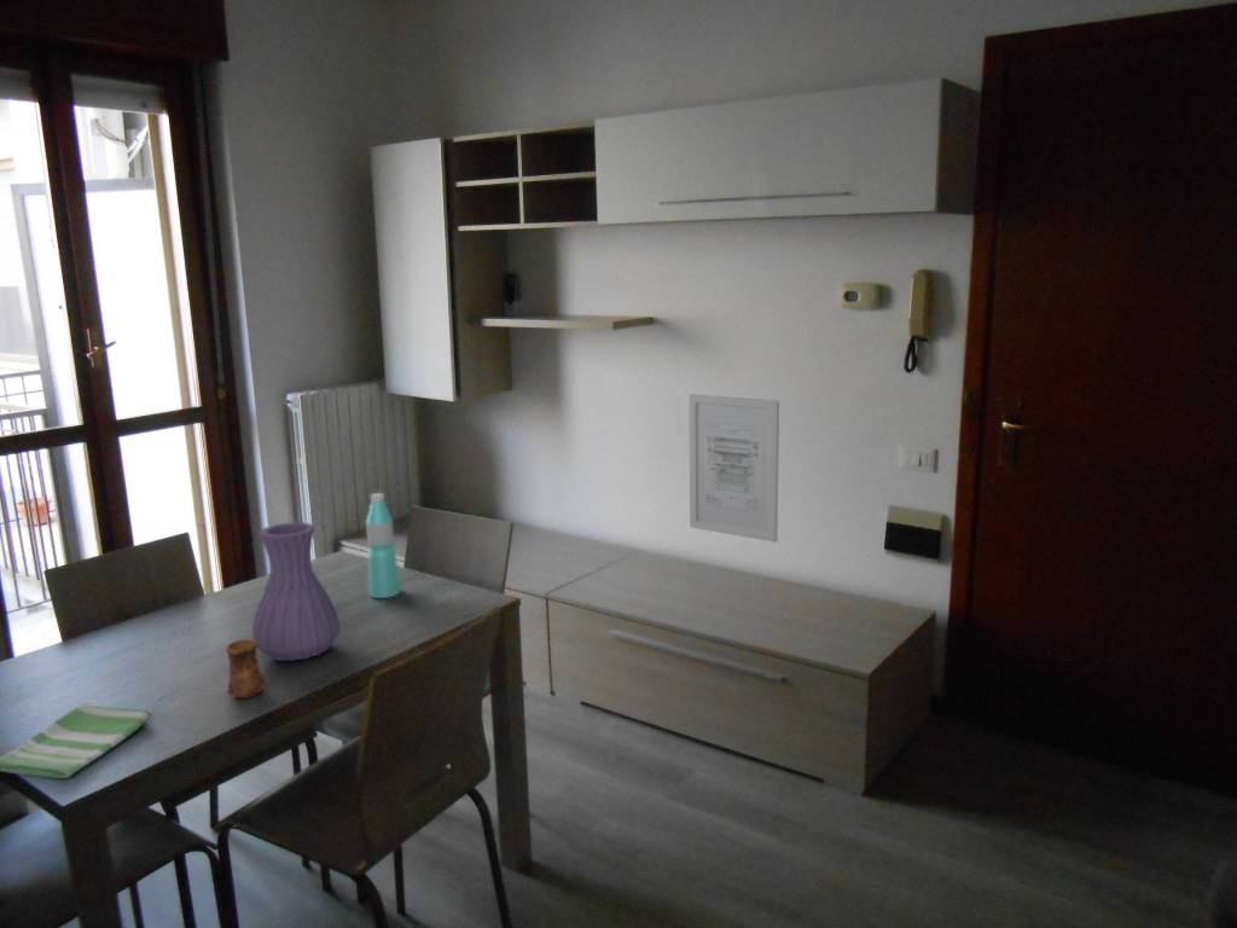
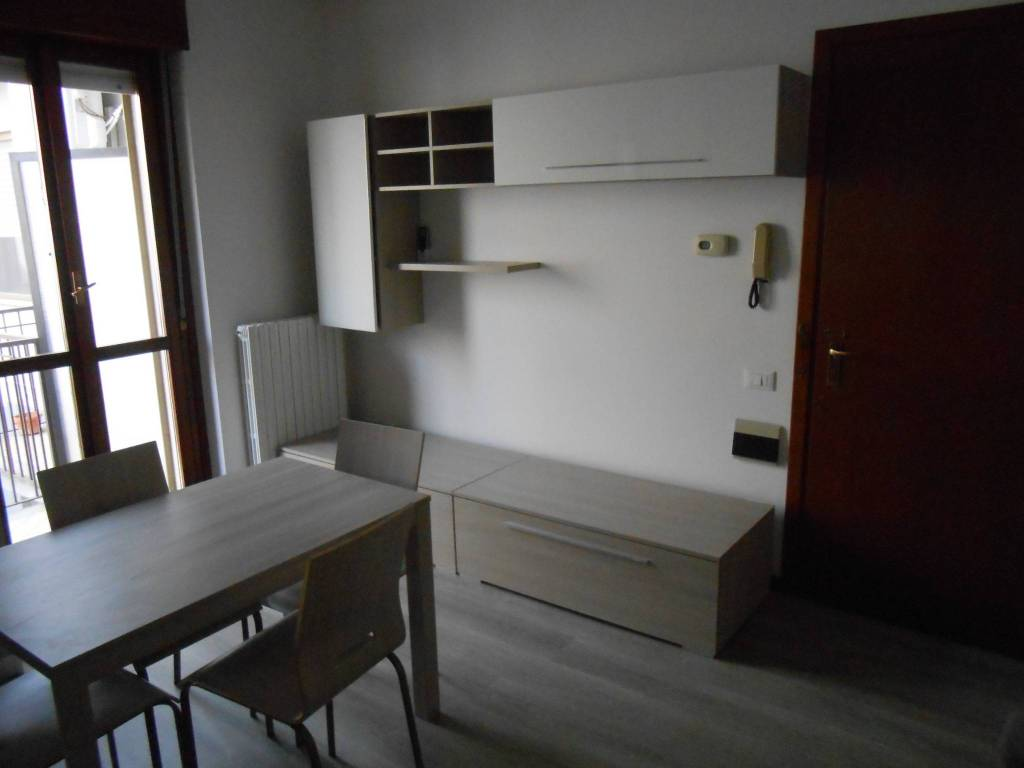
- water bottle [365,492,401,599]
- dish towel [0,703,153,779]
- vase [251,521,341,662]
- wall art [689,393,780,544]
- cup [225,638,266,700]
